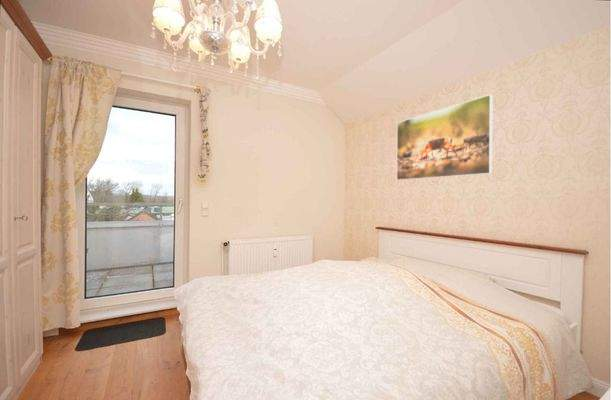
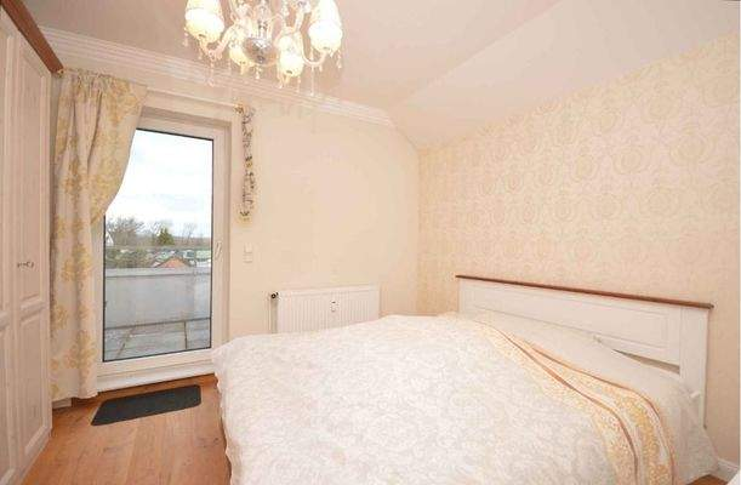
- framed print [396,93,494,181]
